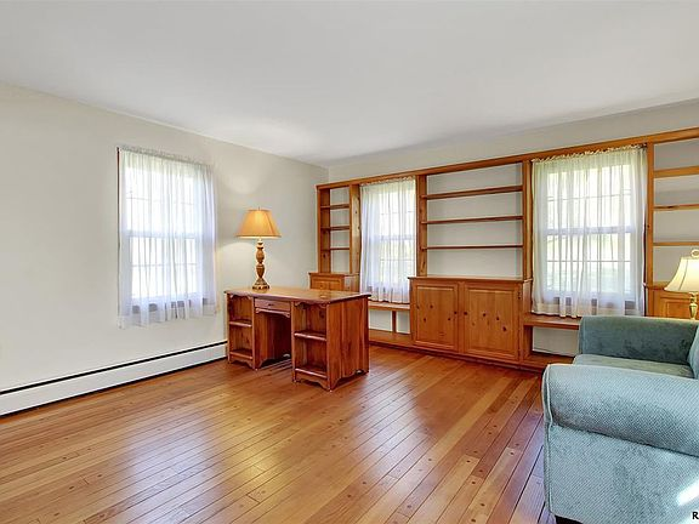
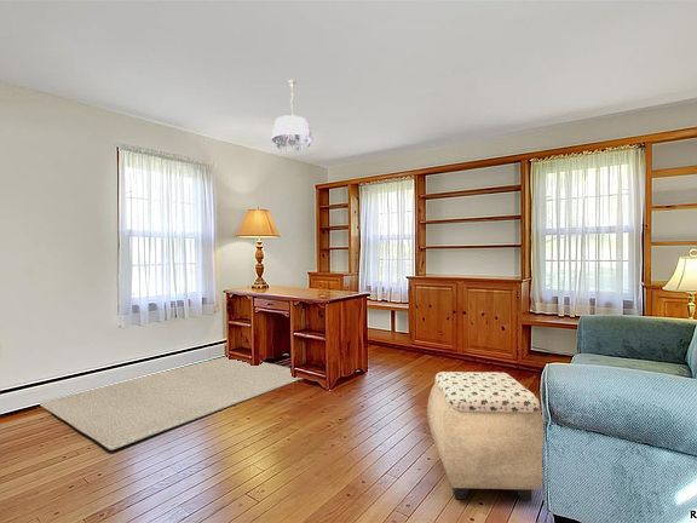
+ ottoman [426,370,545,501]
+ rug [39,355,304,452]
+ ceiling light fixture [271,79,315,154]
